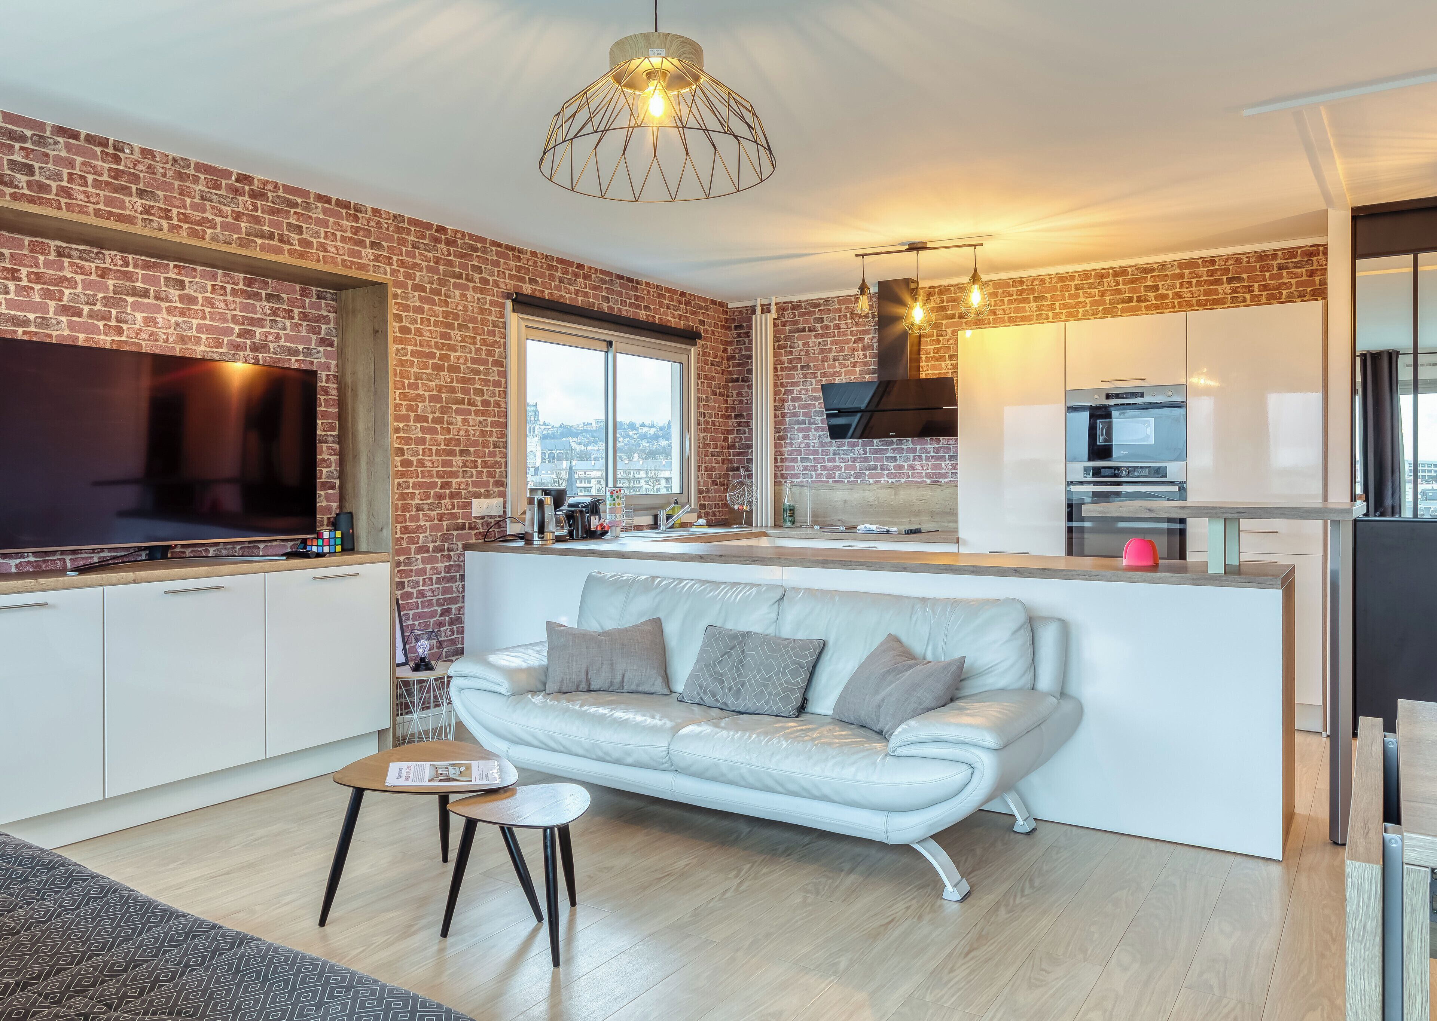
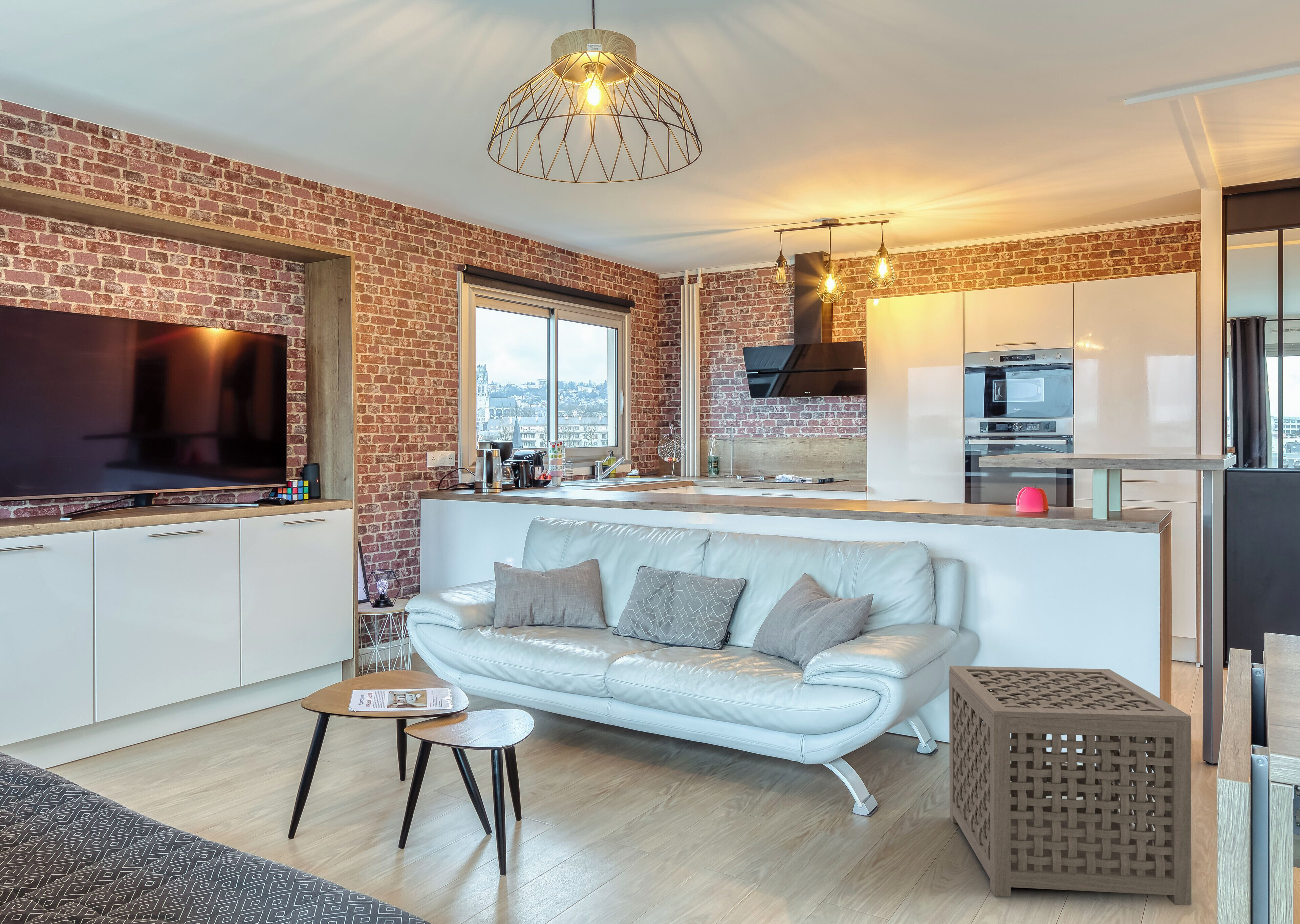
+ side table [949,665,1192,906]
